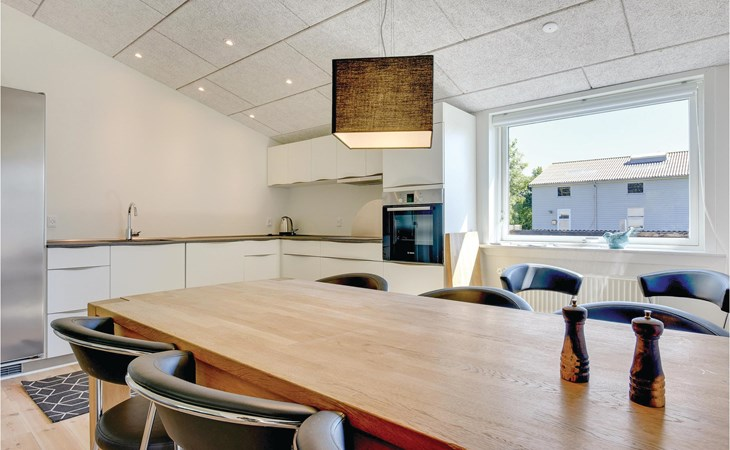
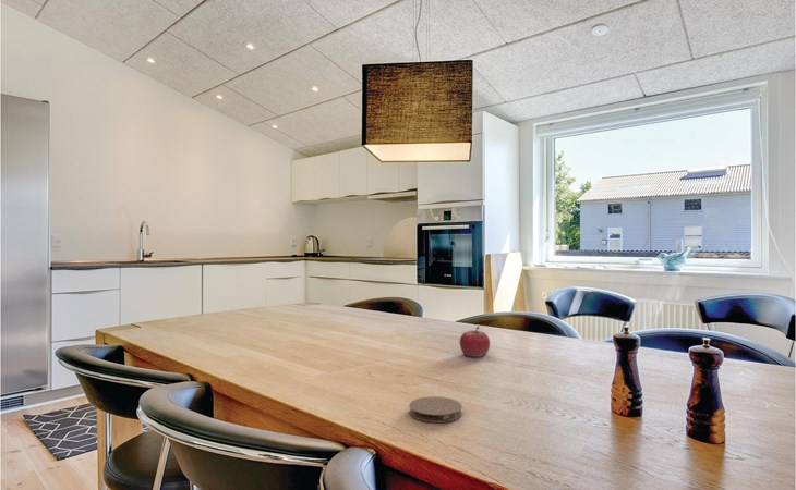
+ coaster [409,395,463,424]
+ fruit [459,326,491,358]
